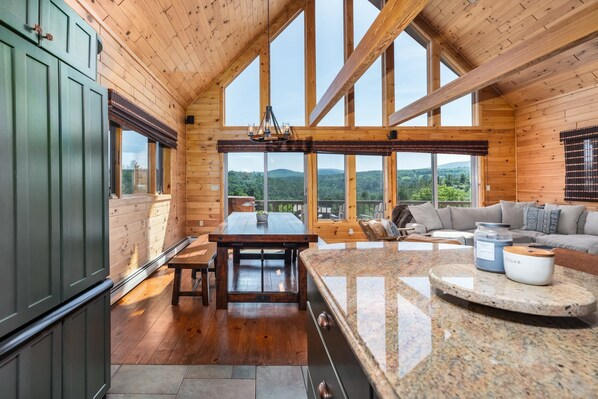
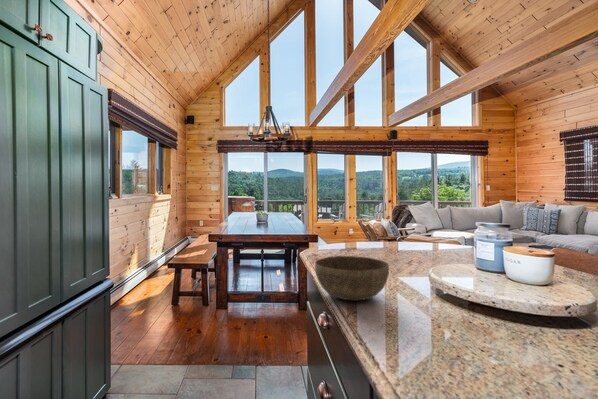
+ bowl [314,255,390,301]
